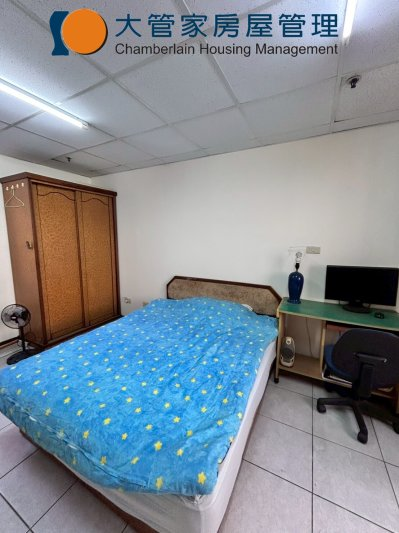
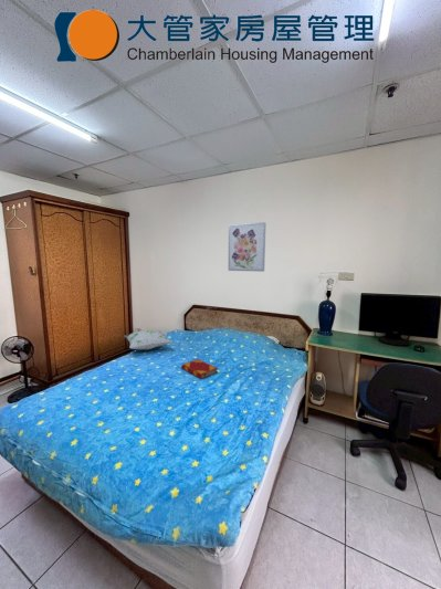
+ decorative pillow [122,328,172,350]
+ hardback book [180,358,219,380]
+ wall art [228,221,266,273]
